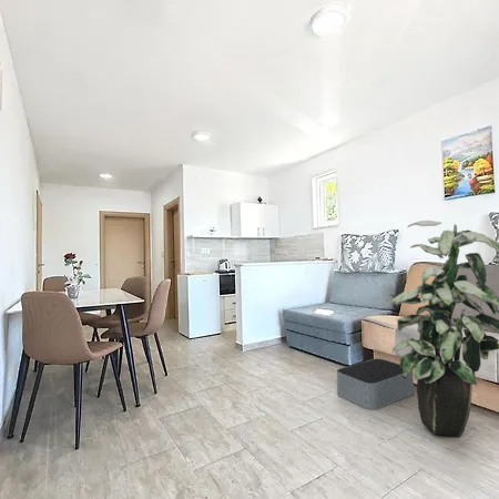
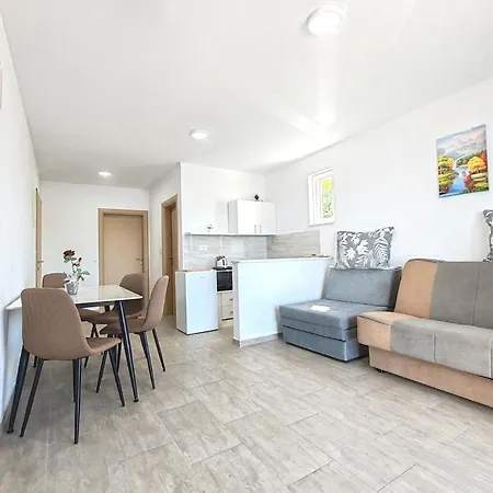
- storage bin [336,357,415,411]
- indoor plant [388,220,499,438]
